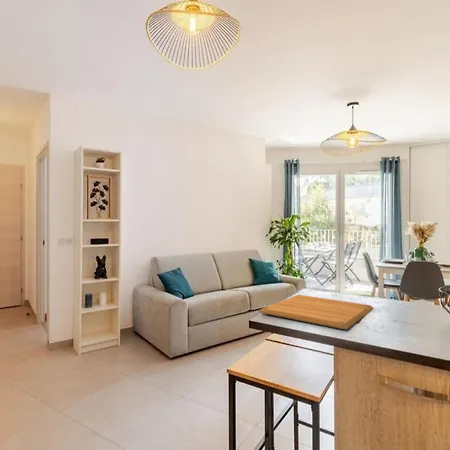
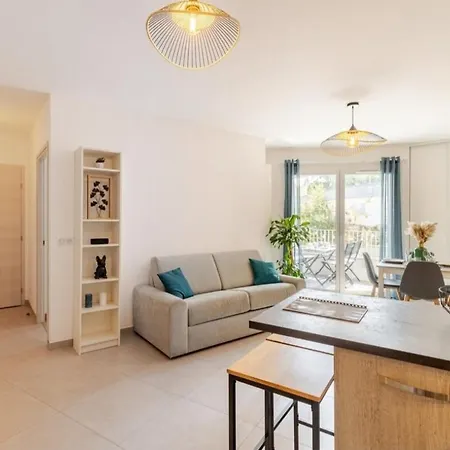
- chopping board [258,294,374,331]
